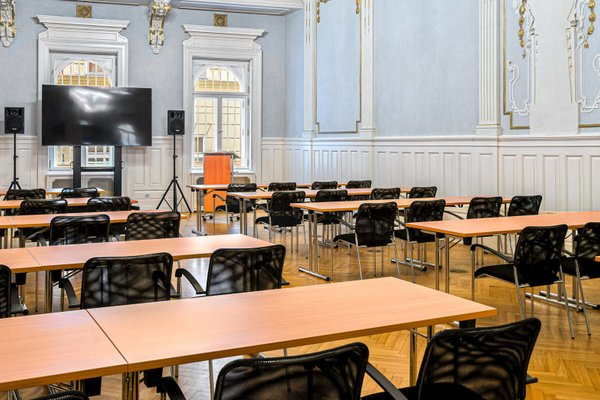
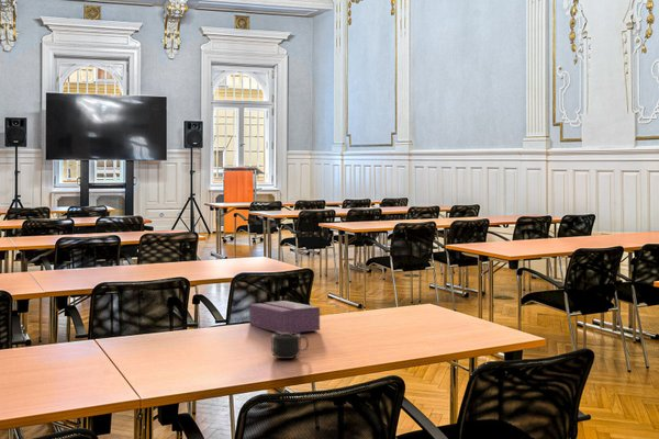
+ mug [270,333,310,360]
+ tissue box [248,300,321,334]
